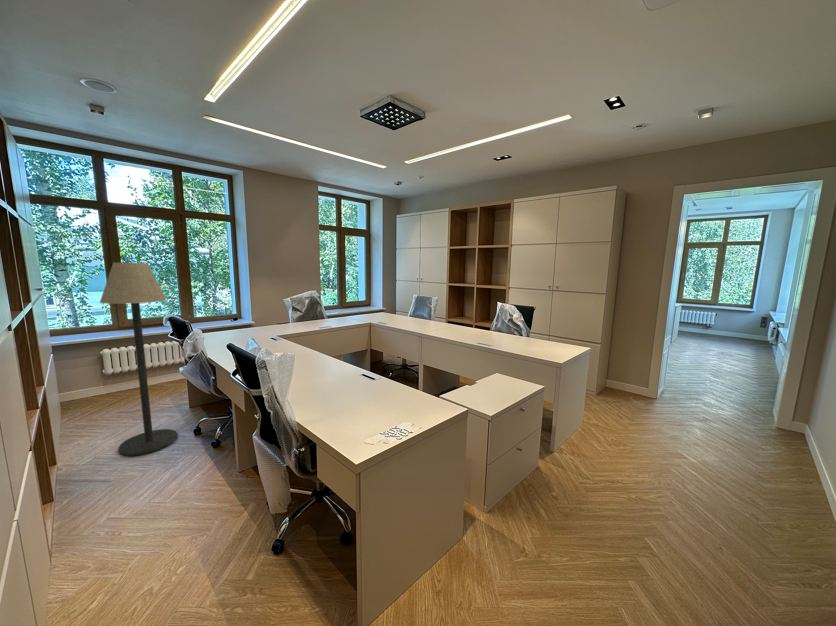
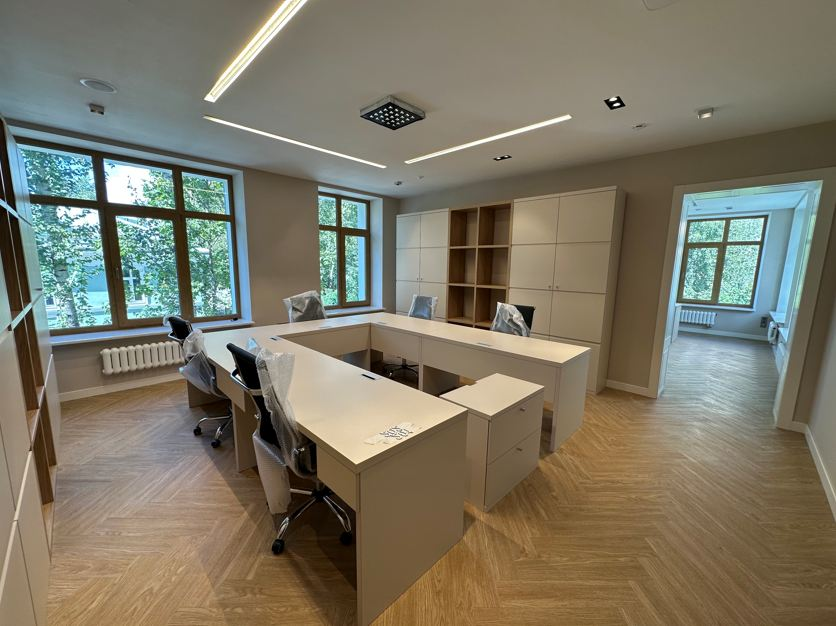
- floor lamp [99,262,179,457]
